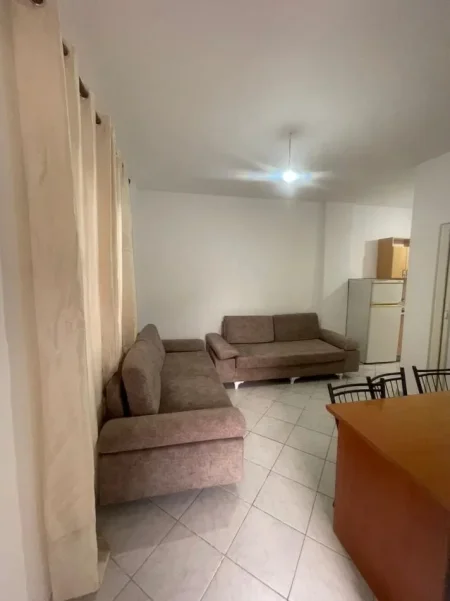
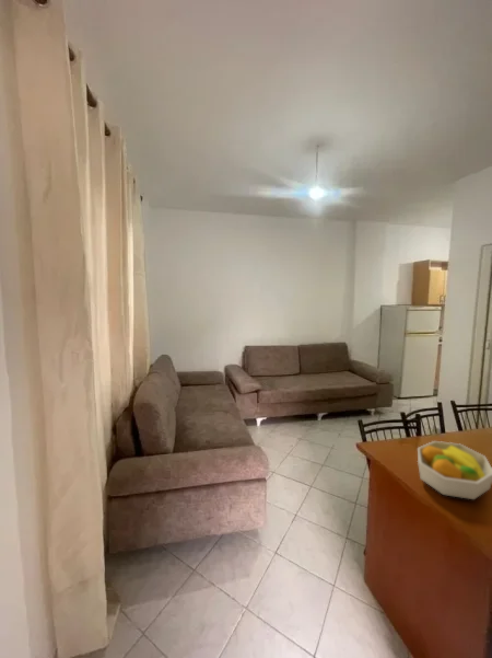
+ fruit bowl [417,440,492,500]
